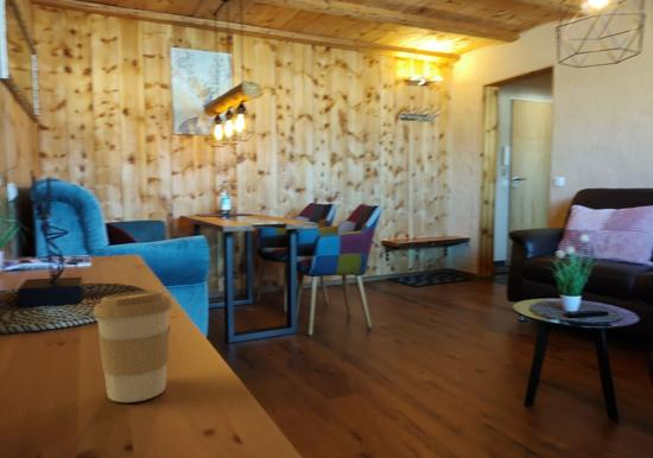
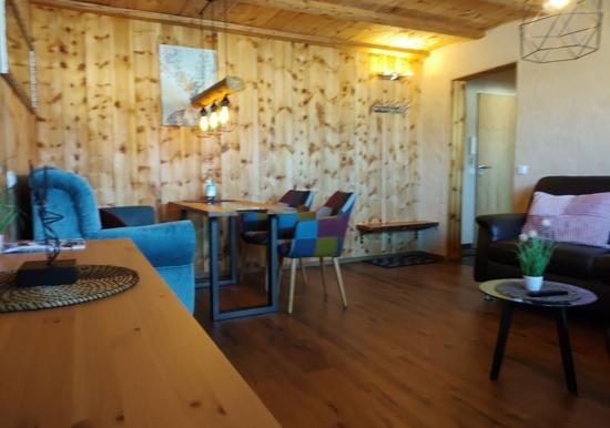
- coffee cup [91,288,173,403]
